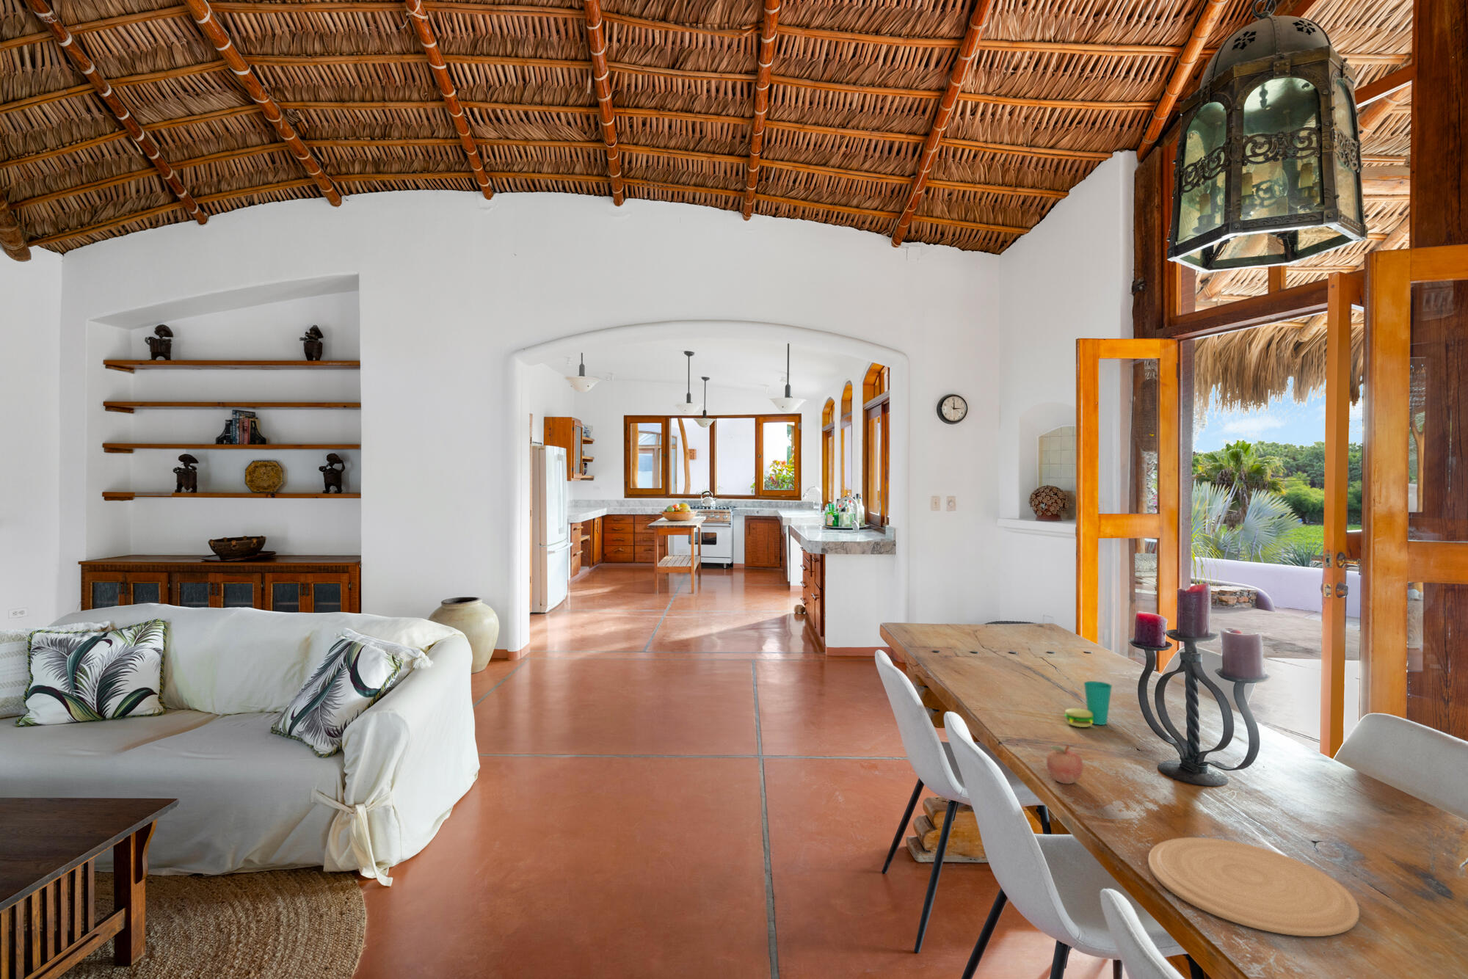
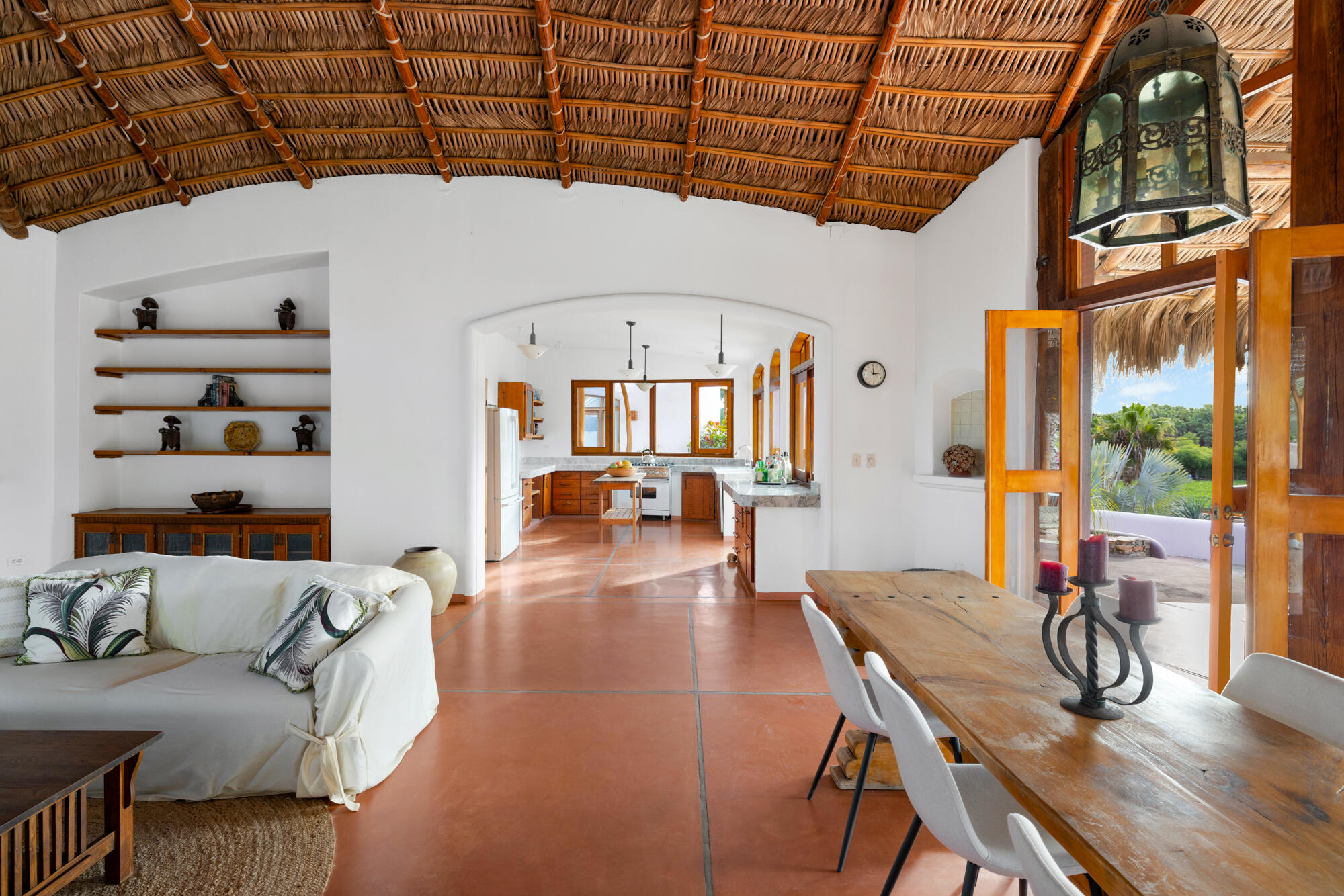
- plate [1147,837,1360,937]
- cup [1064,681,1113,728]
- fruit [1046,743,1085,785]
